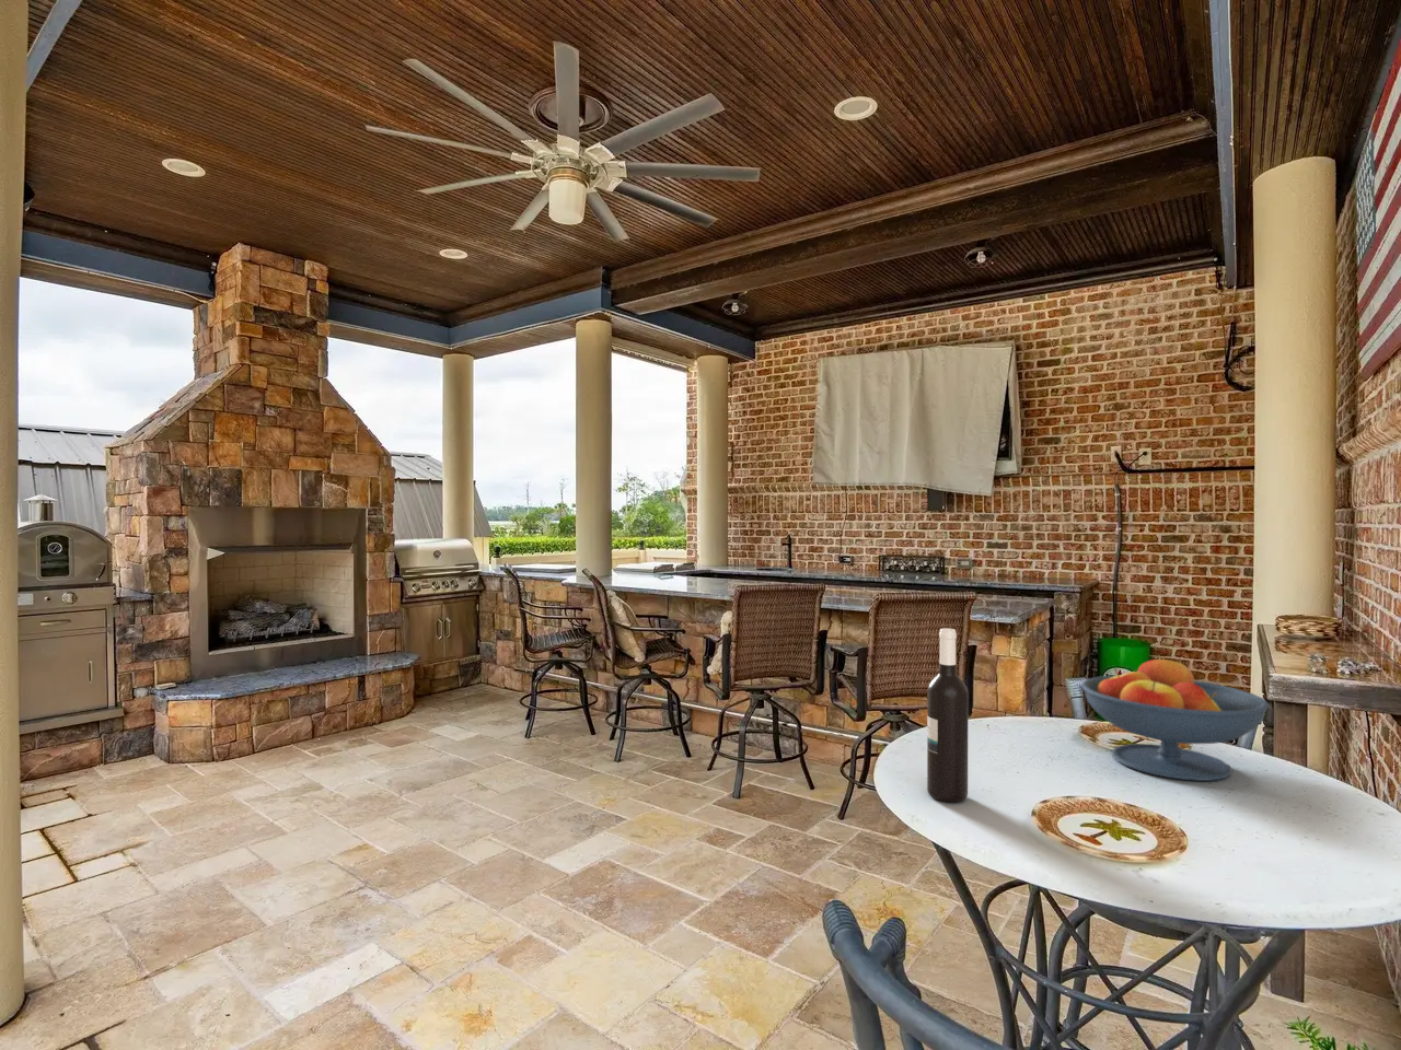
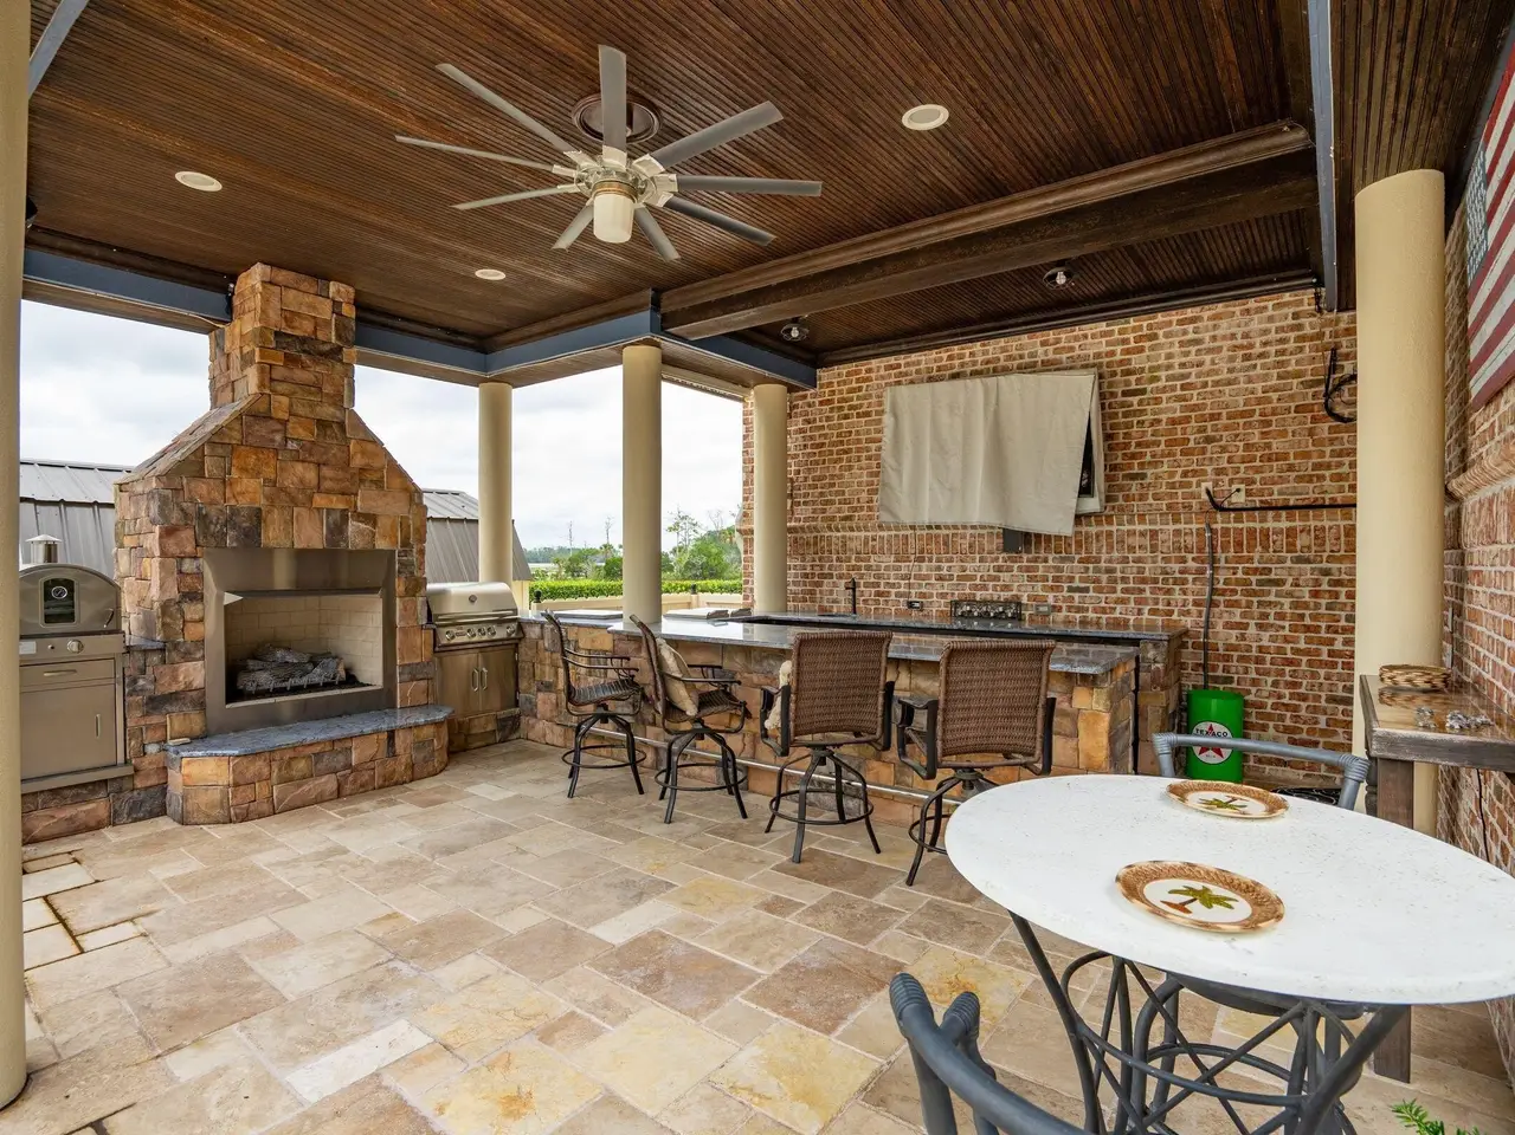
- wine bottle [926,626,969,804]
- fruit bowl [1081,655,1271,782]
